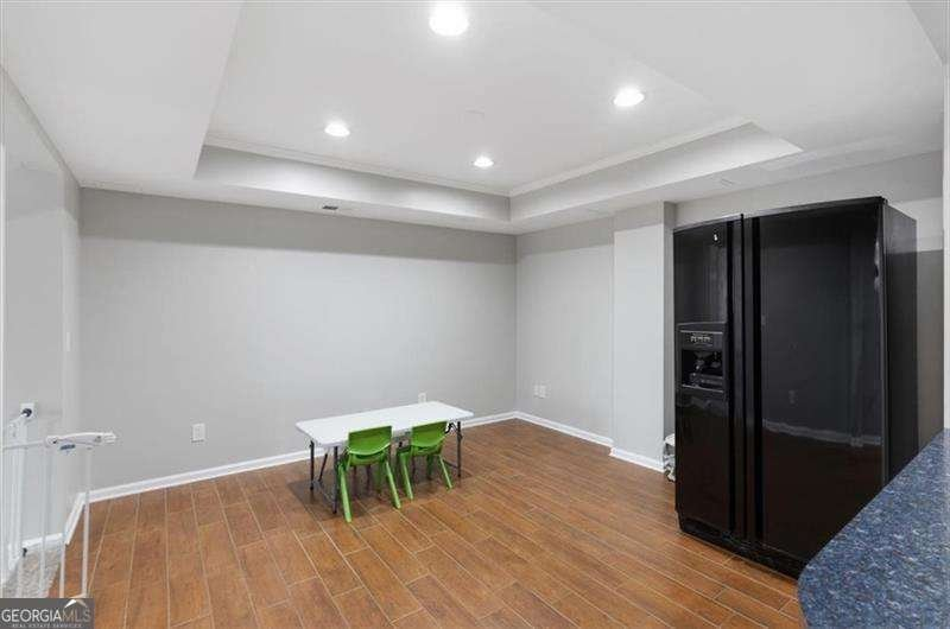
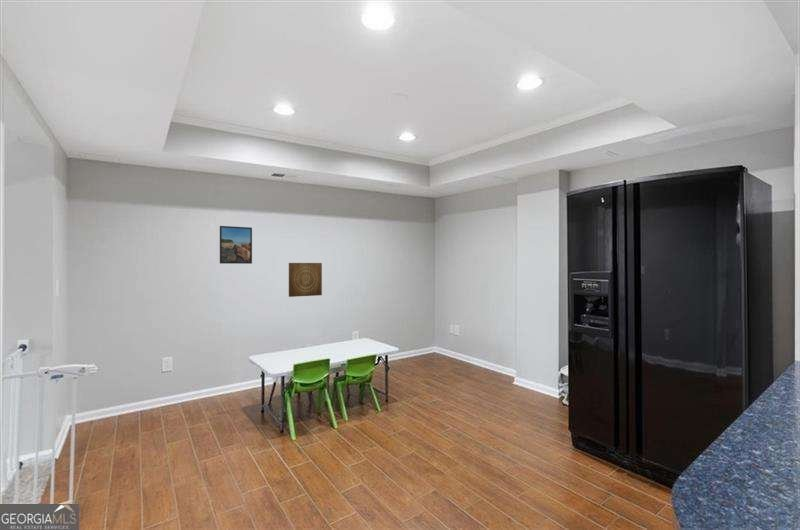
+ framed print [219,225,253,265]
+ wall art [288,262,323,298]
